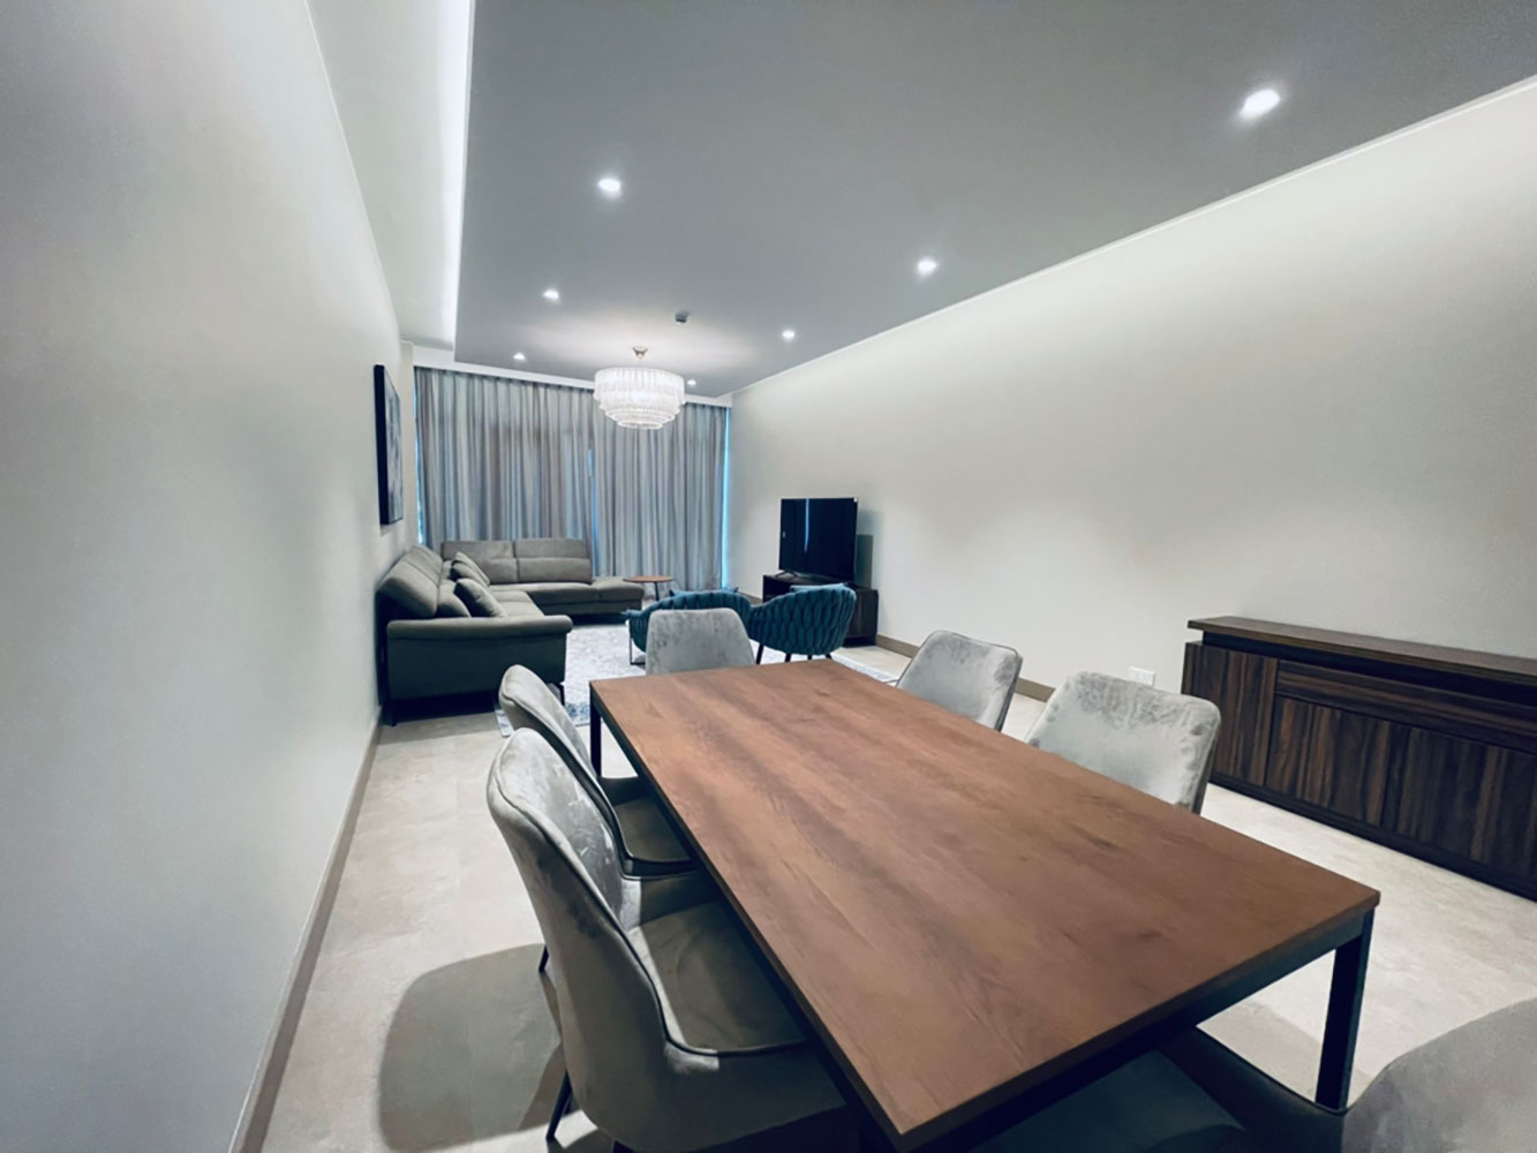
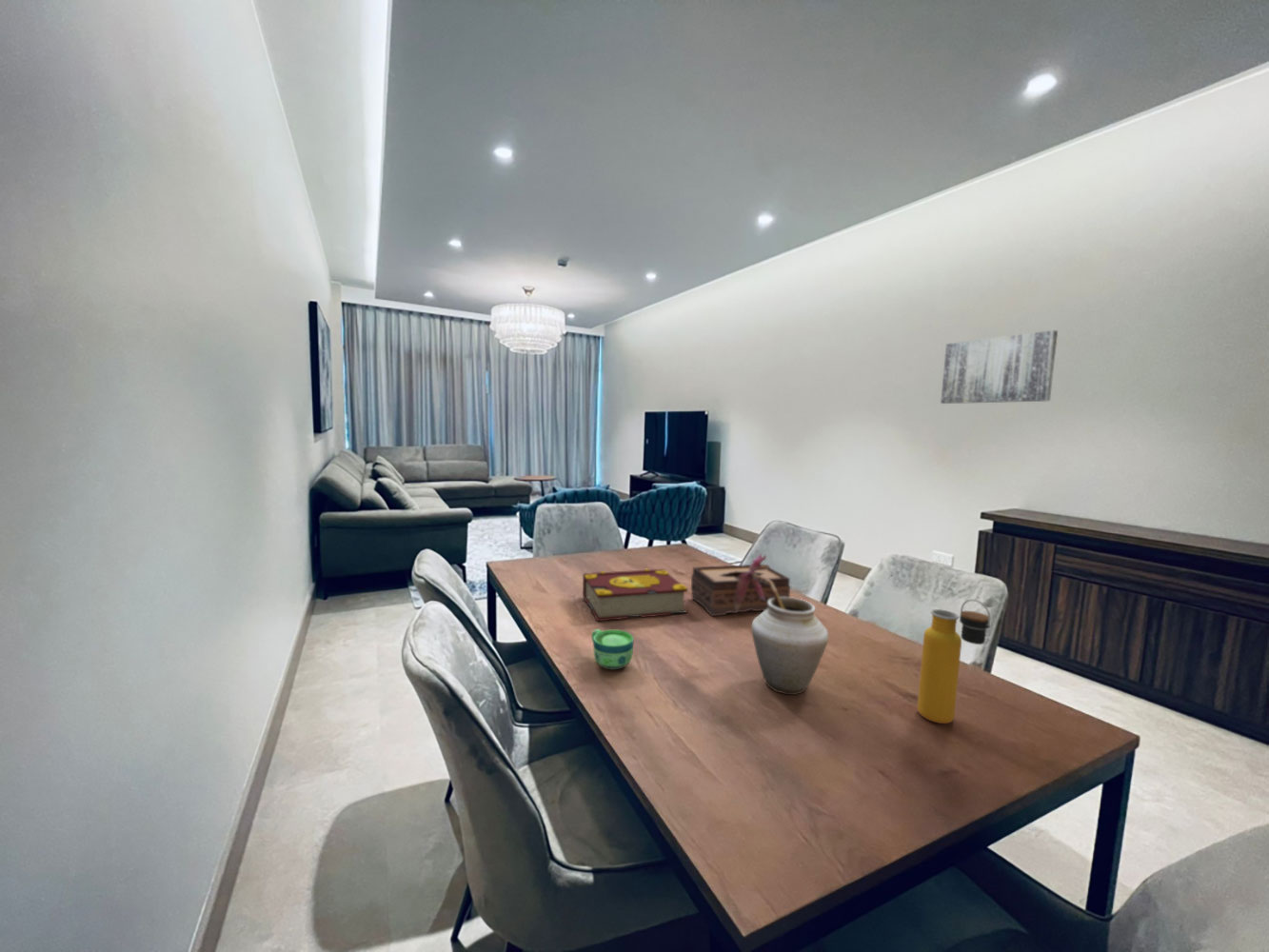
+ water bottle [917,599,991,724]
+ book [582,567,688,622]
+ cup [590,628,634,671]
+ vase [735,553,830,696]
+ tissue box [690,564,791,617]
+ wall art [940,329,1059,405]
